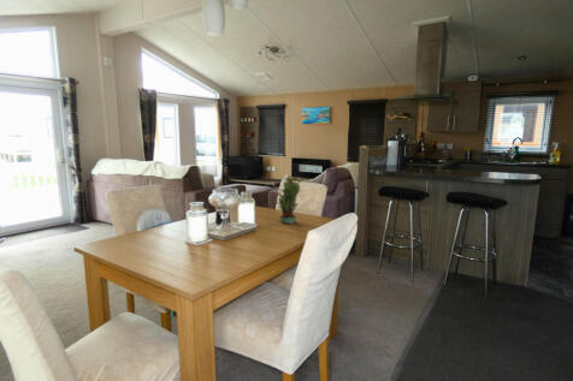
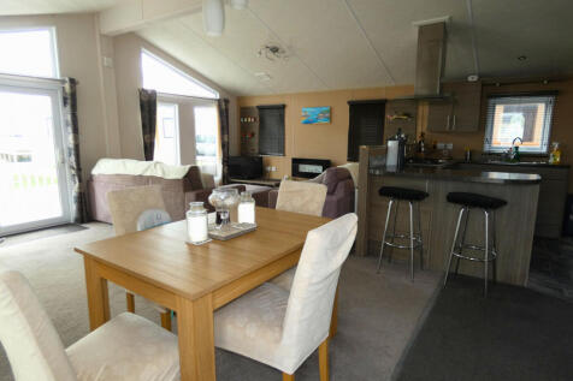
- potted plant [272,177,303,225]
